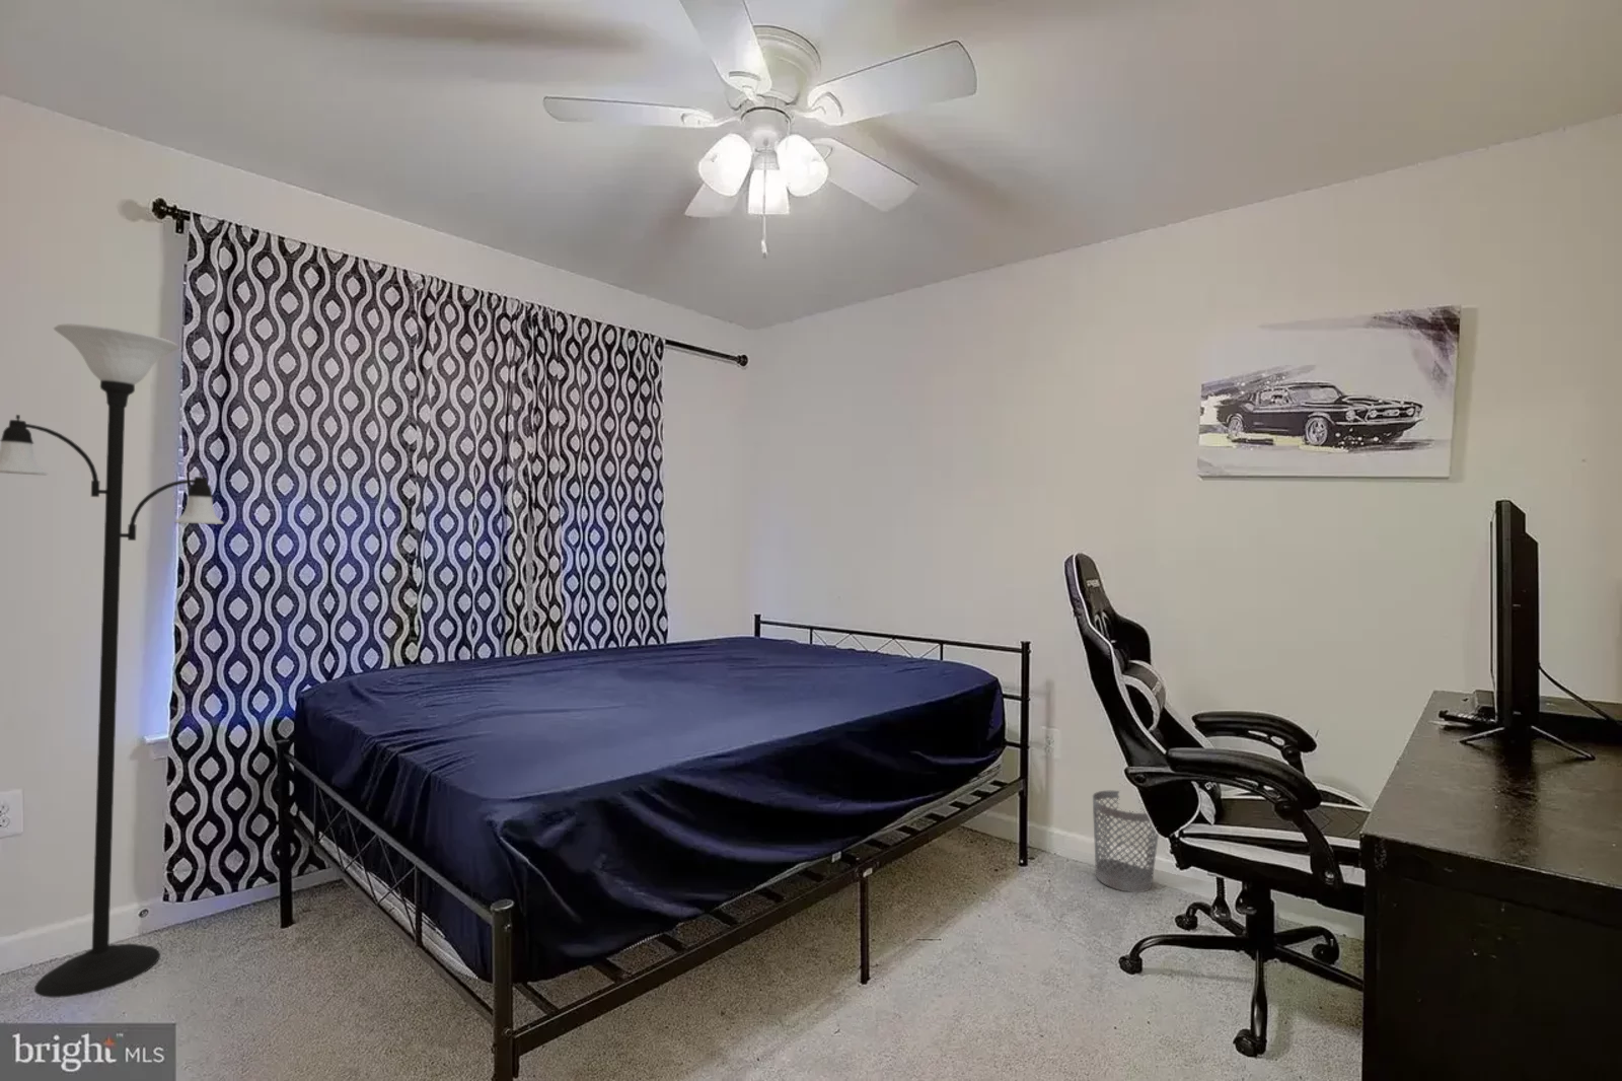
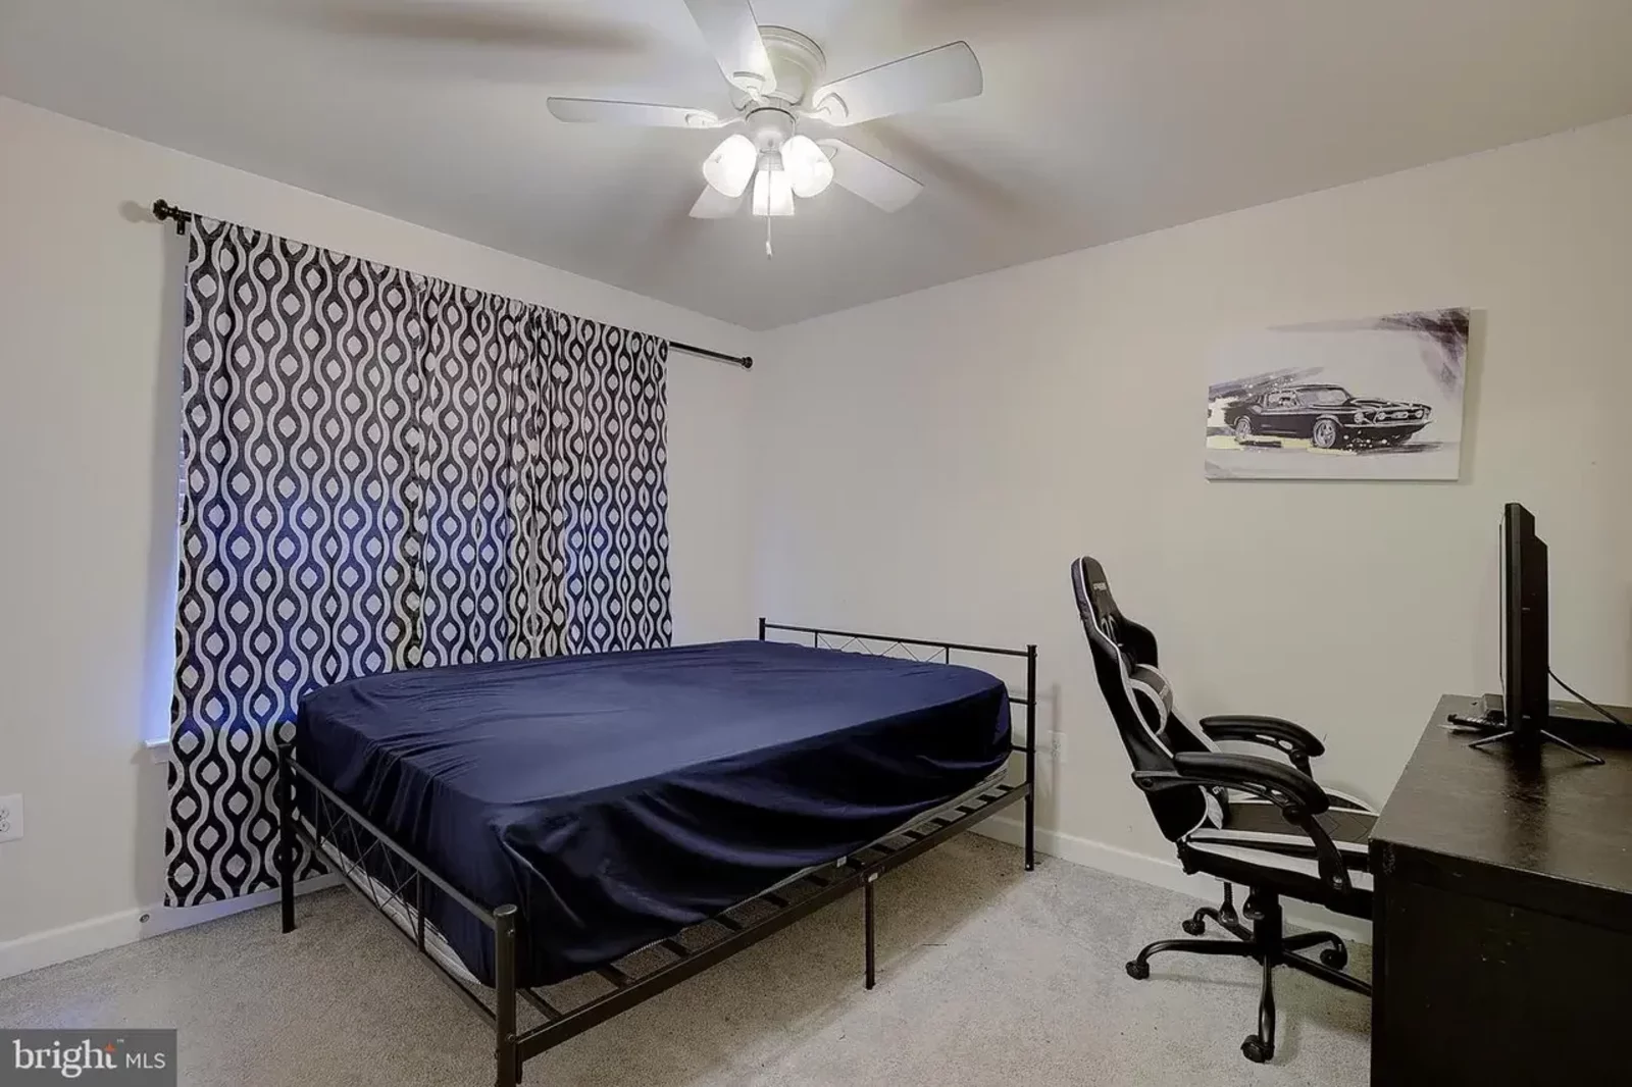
- wastebasket [1091,789,1160,894]
- floor lamp [0,323,226,999]
